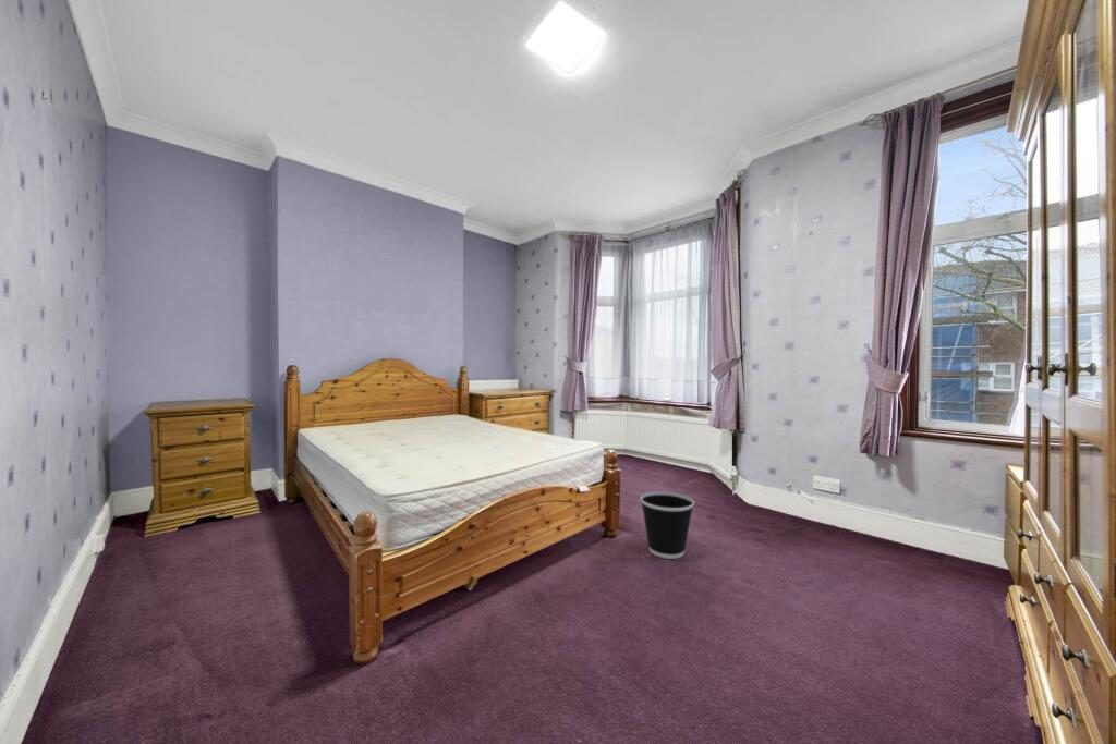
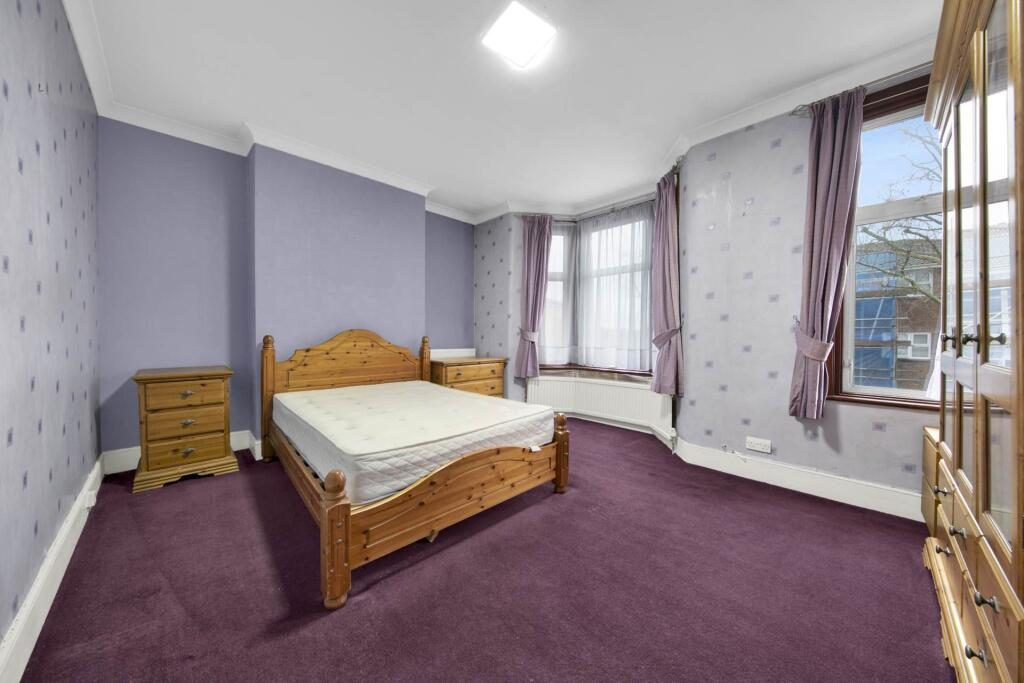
- wastebasket [640,490,695,560]
